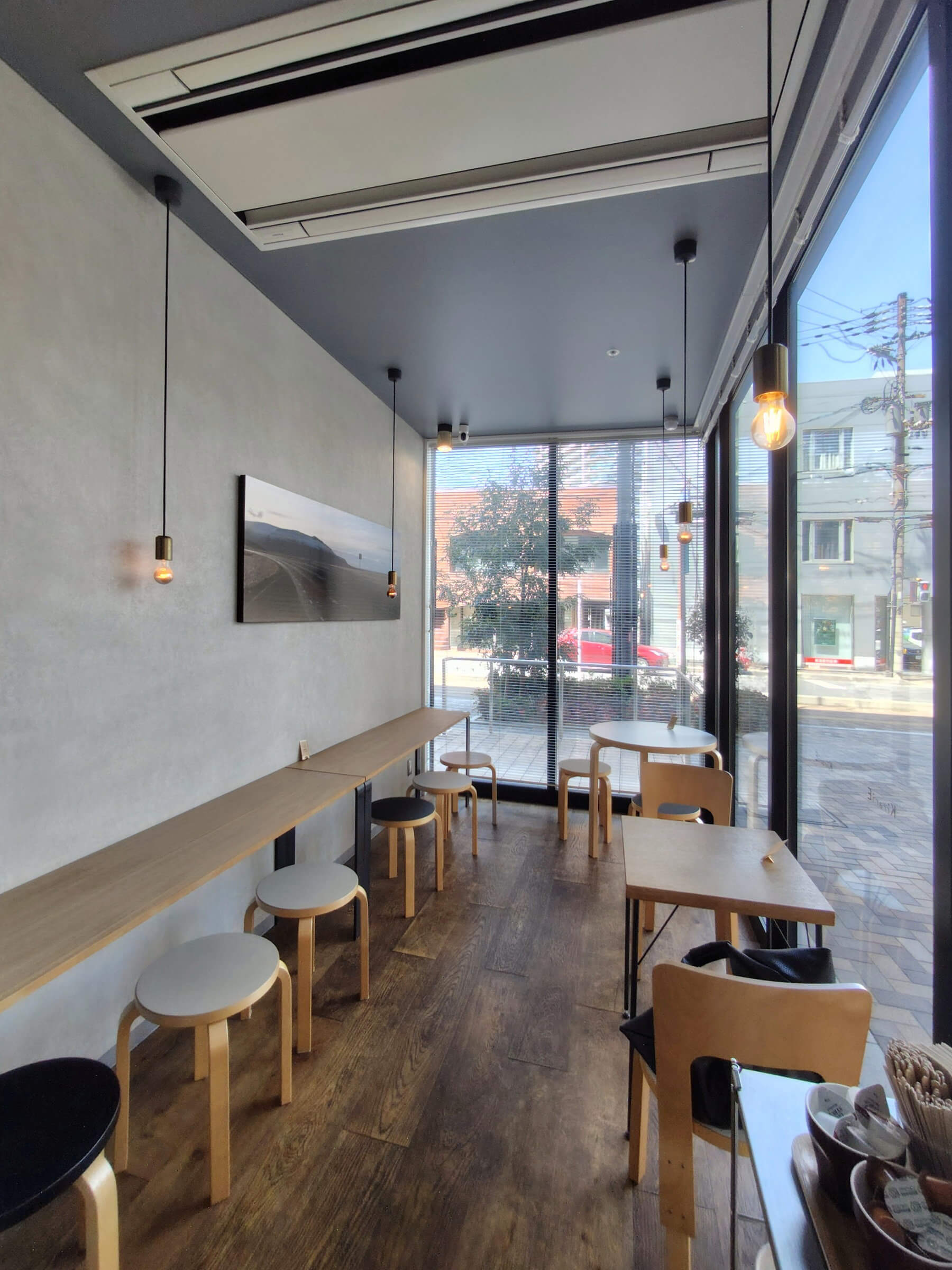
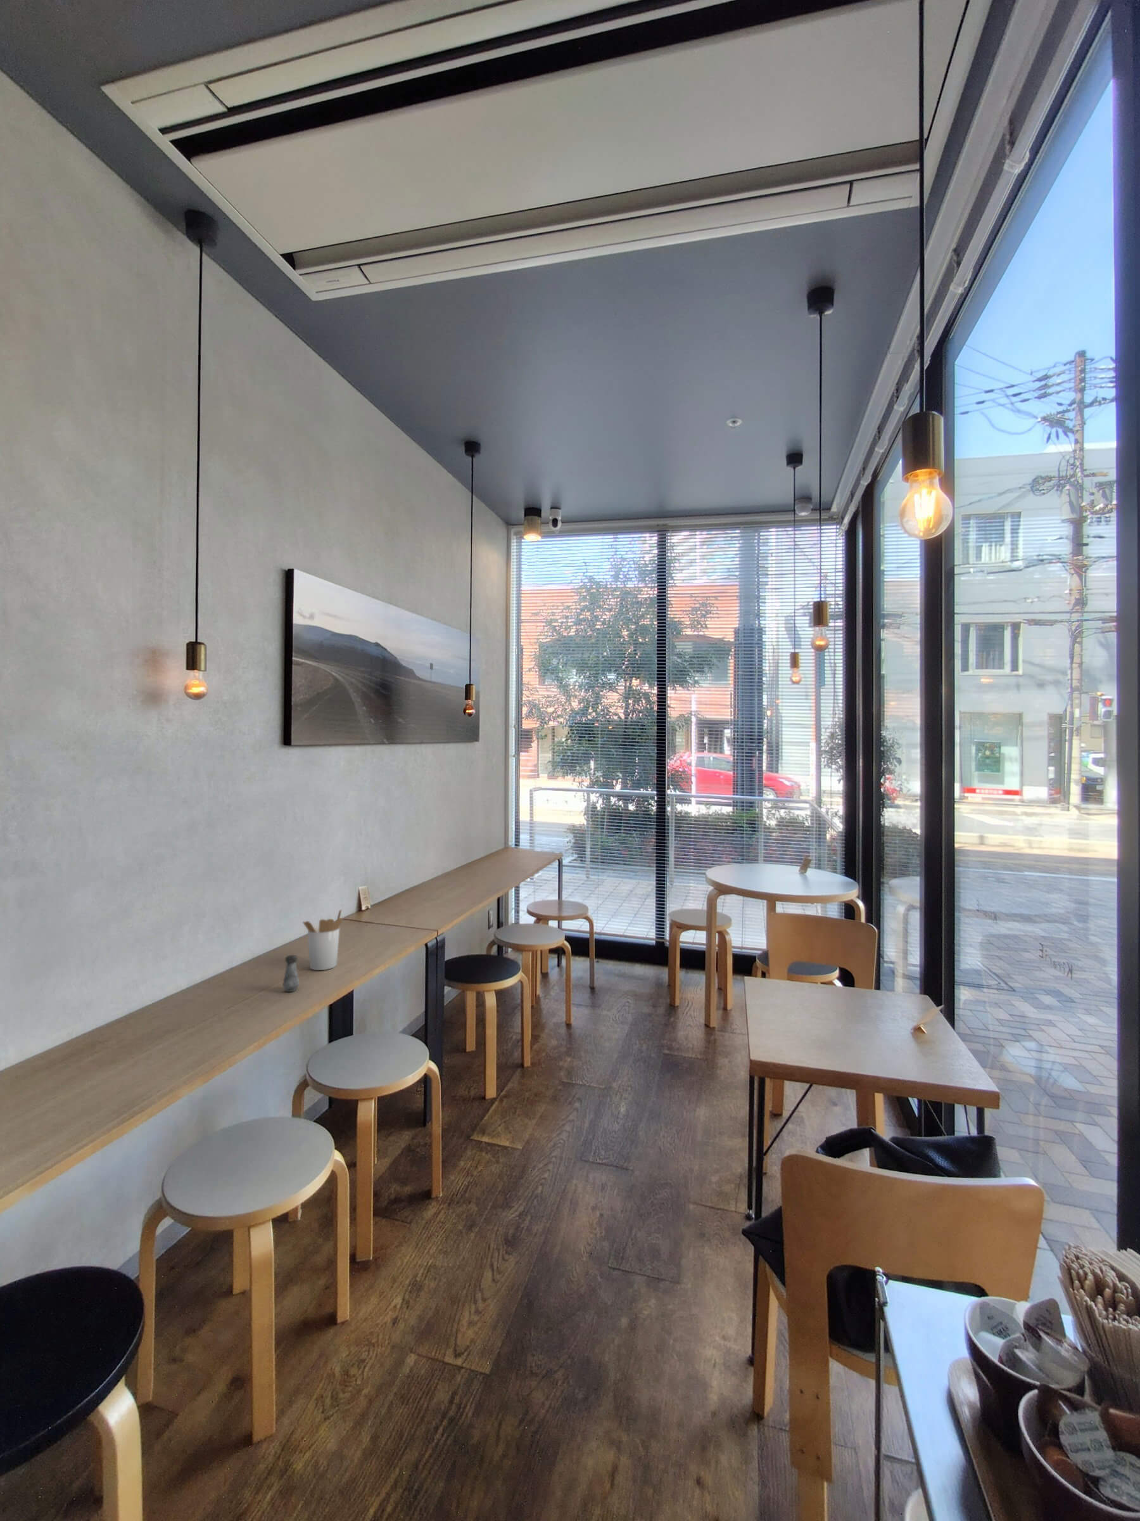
+ utensil holder [302,908,344,971]
+ salt shaker [283,955,301,993]
